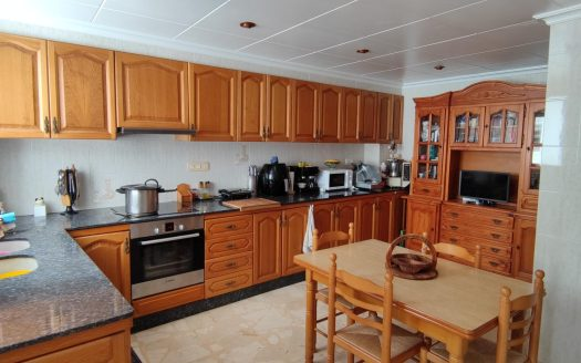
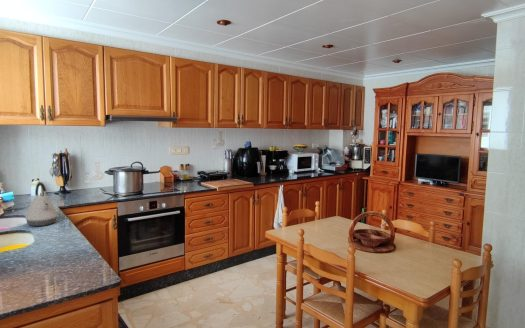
+ kettle [25,182,58,227]
